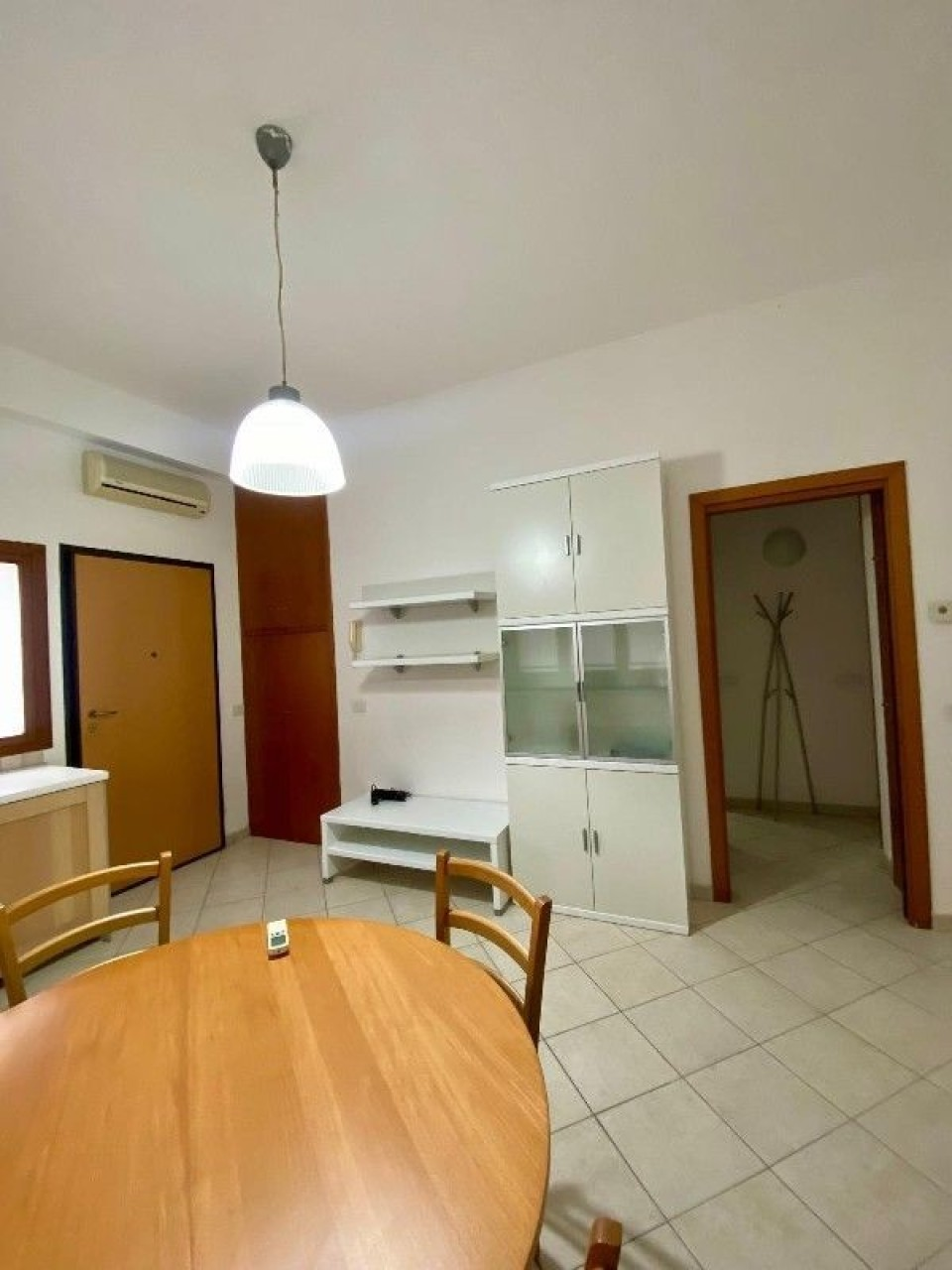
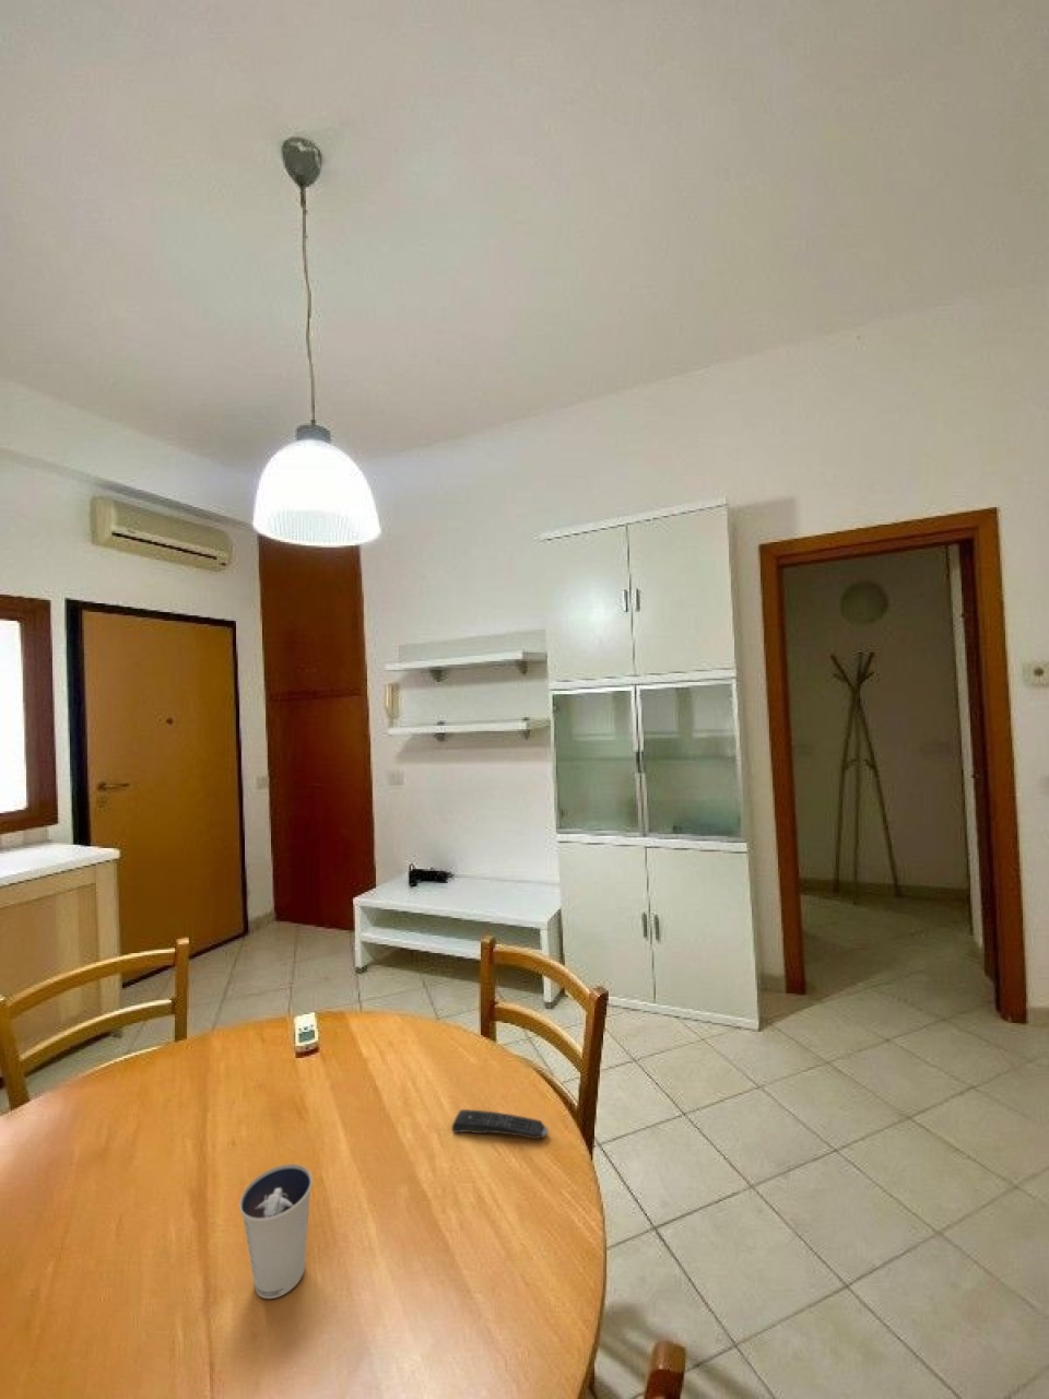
+ dixie cup [238,1163,314,1300]
+ remote control [451,1108,550,1140]
